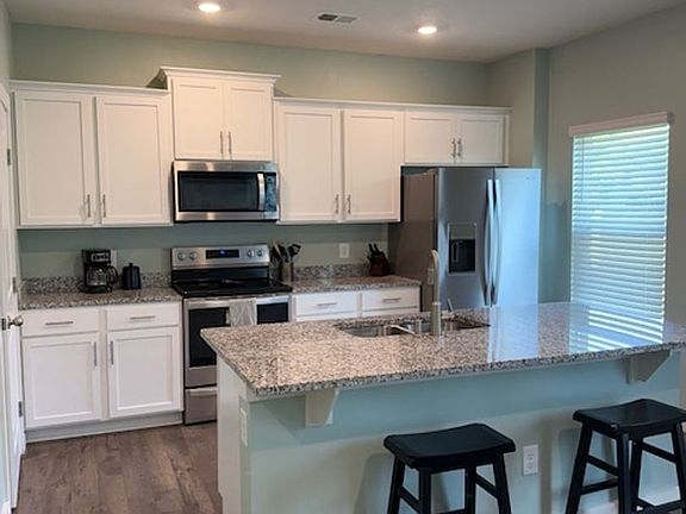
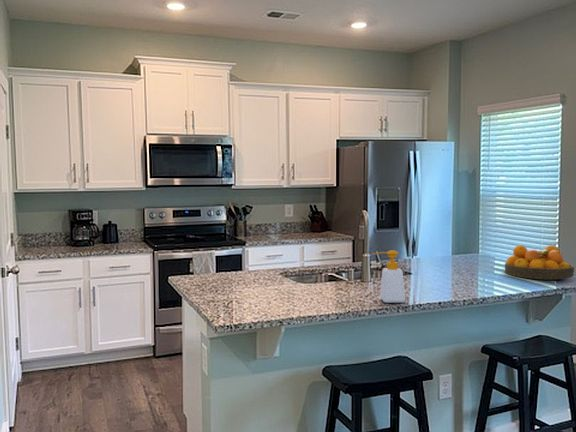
+ soap bottle [371,249,406,304]
+ fruit bowl [504,244,575,280]
